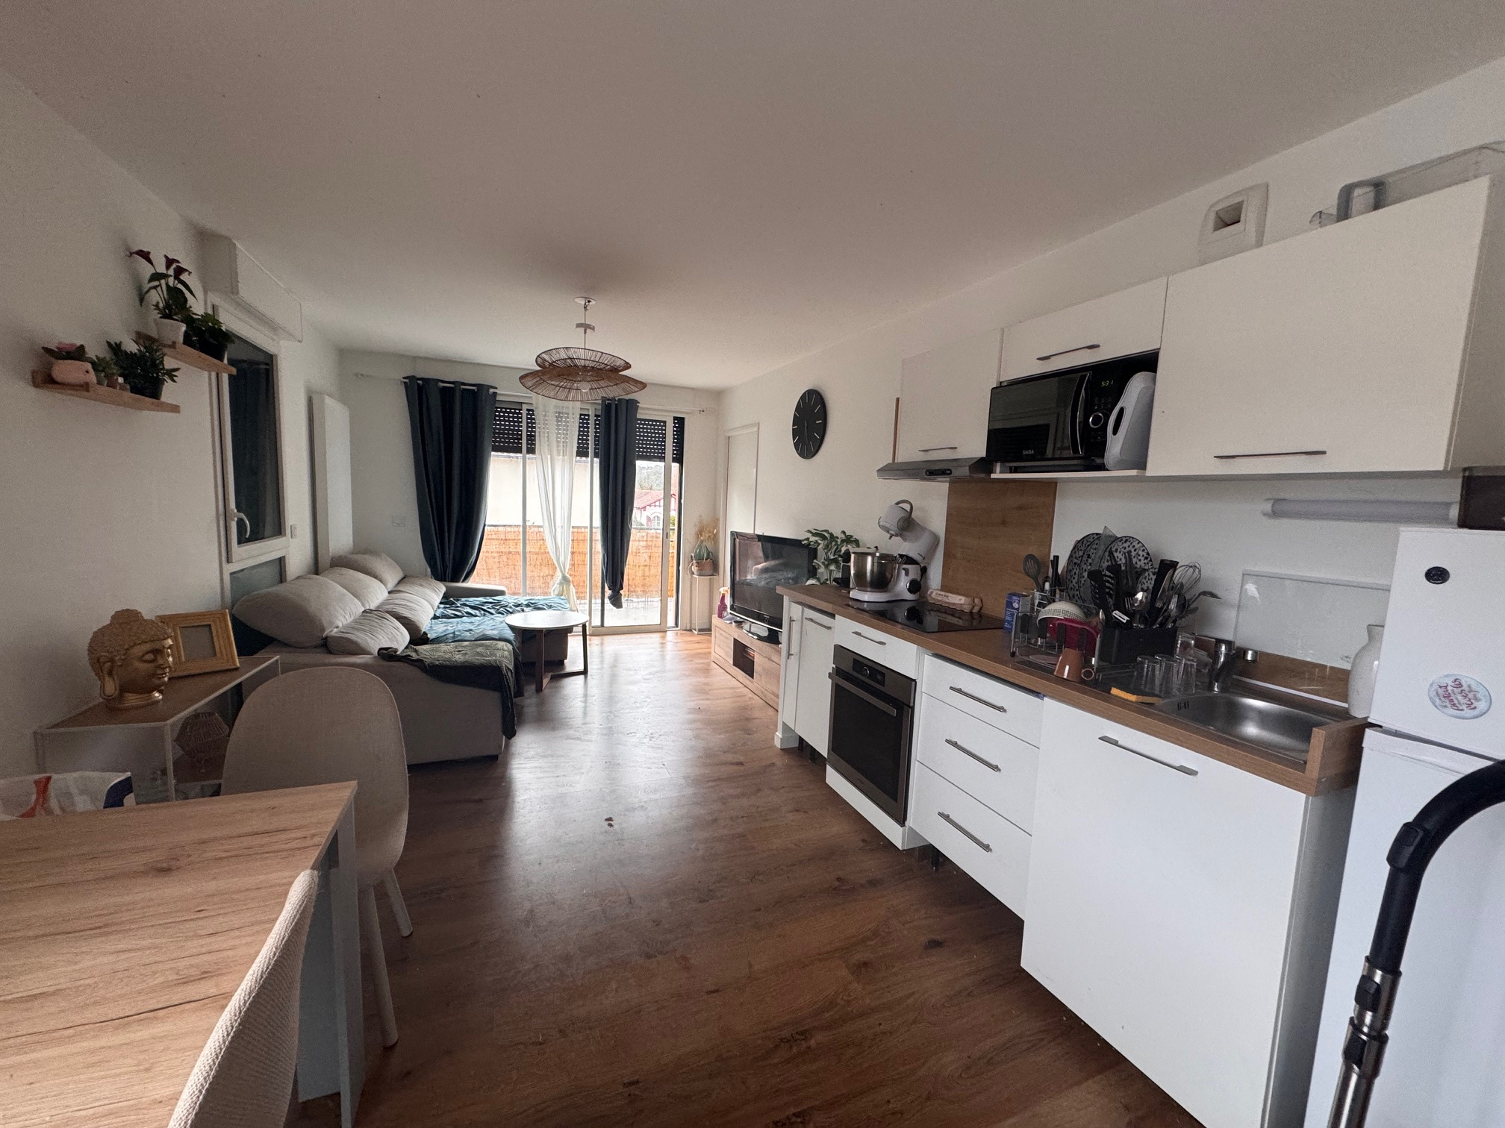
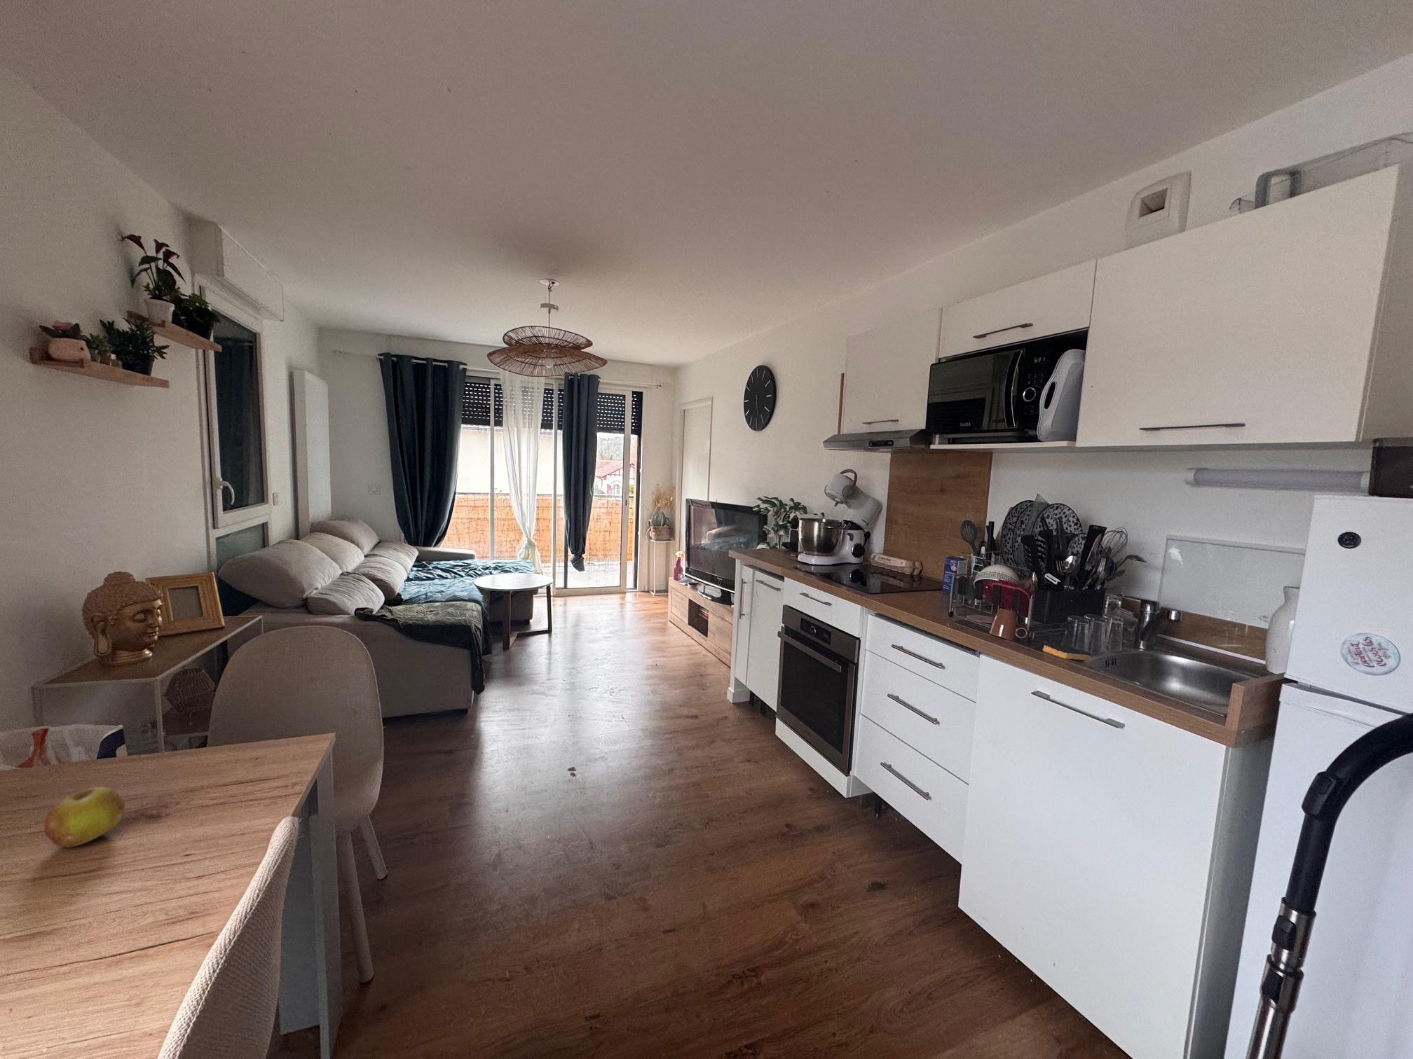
+ fruit [43,786,126,848]
